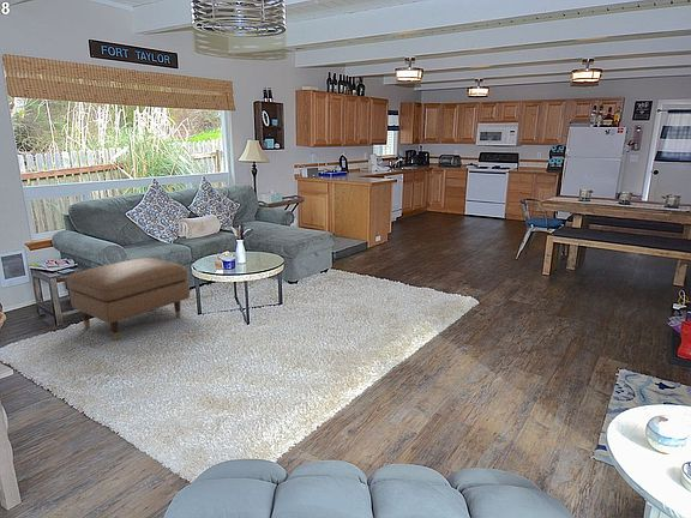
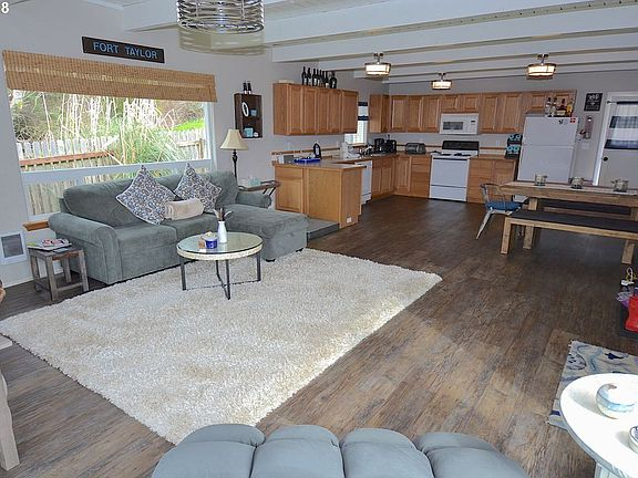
- ottoman [66,257,191,342]
